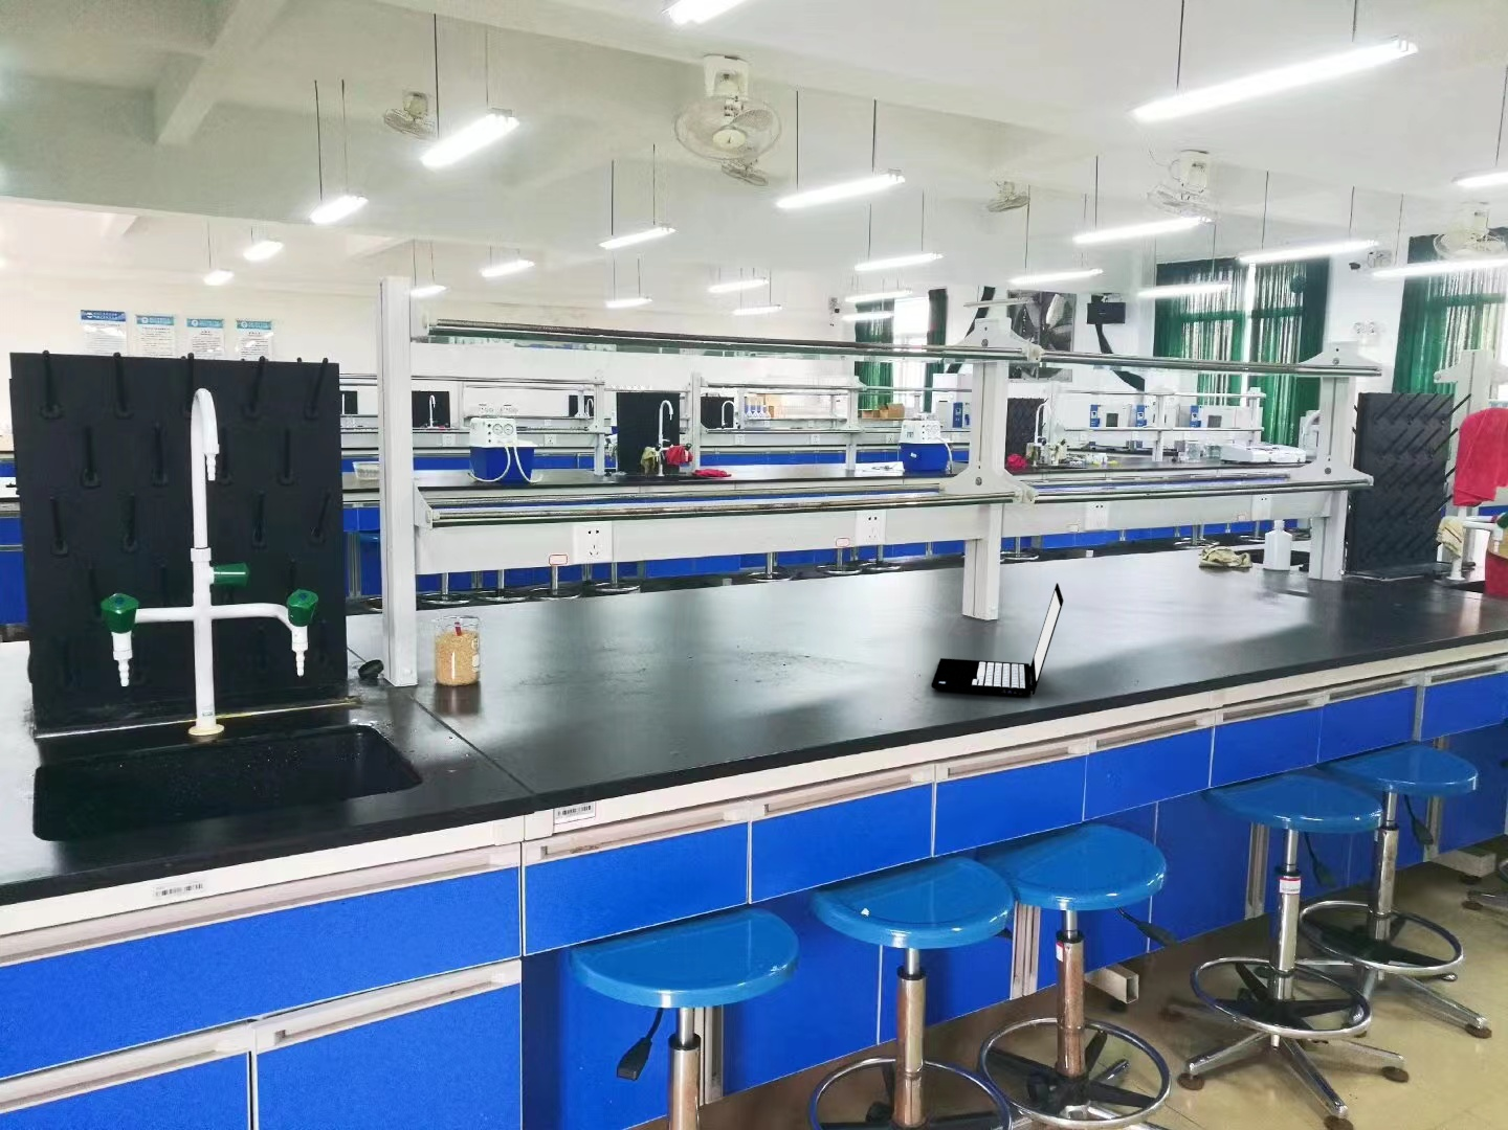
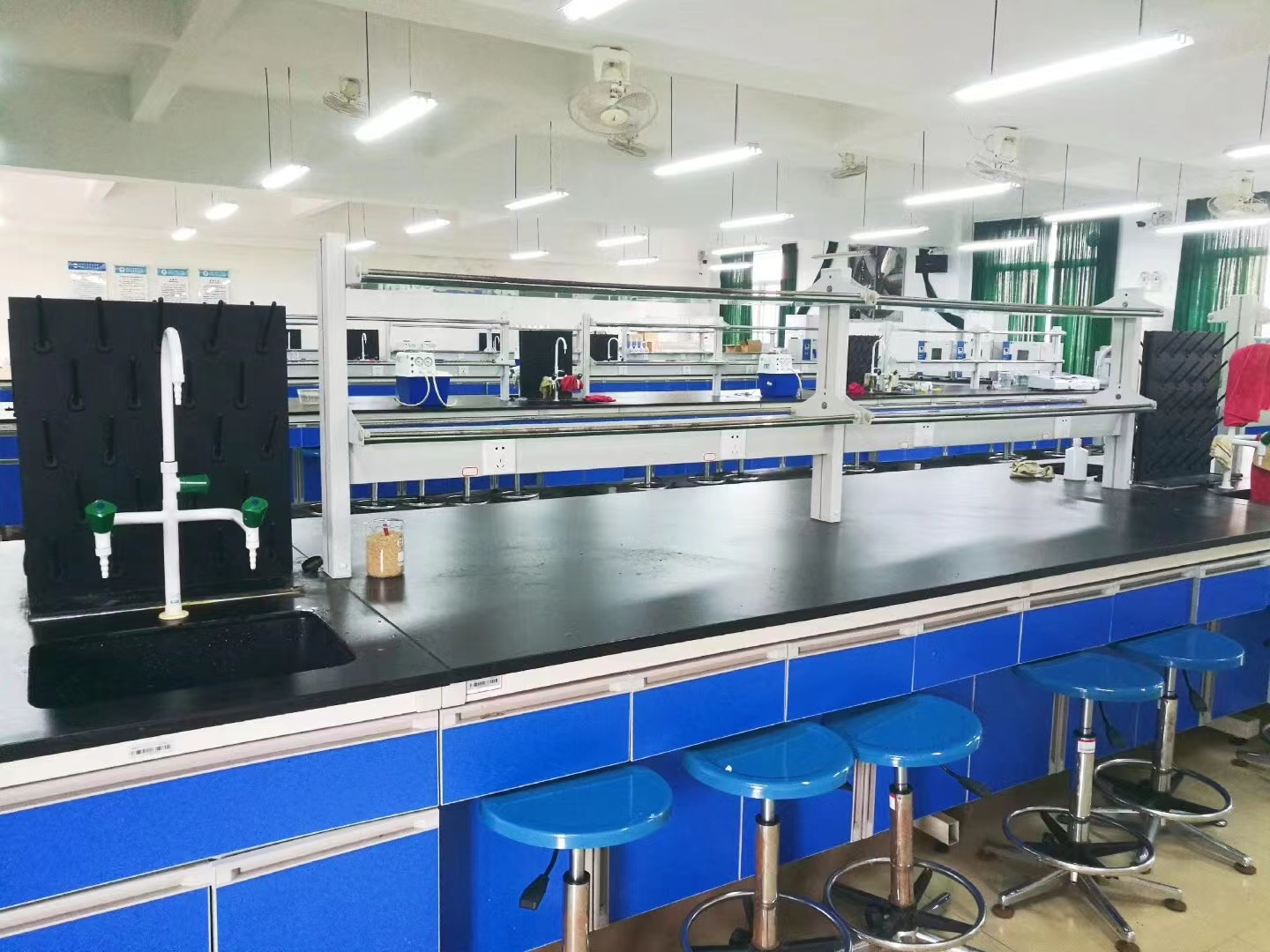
- laptop computer [930,582,1065,697]
